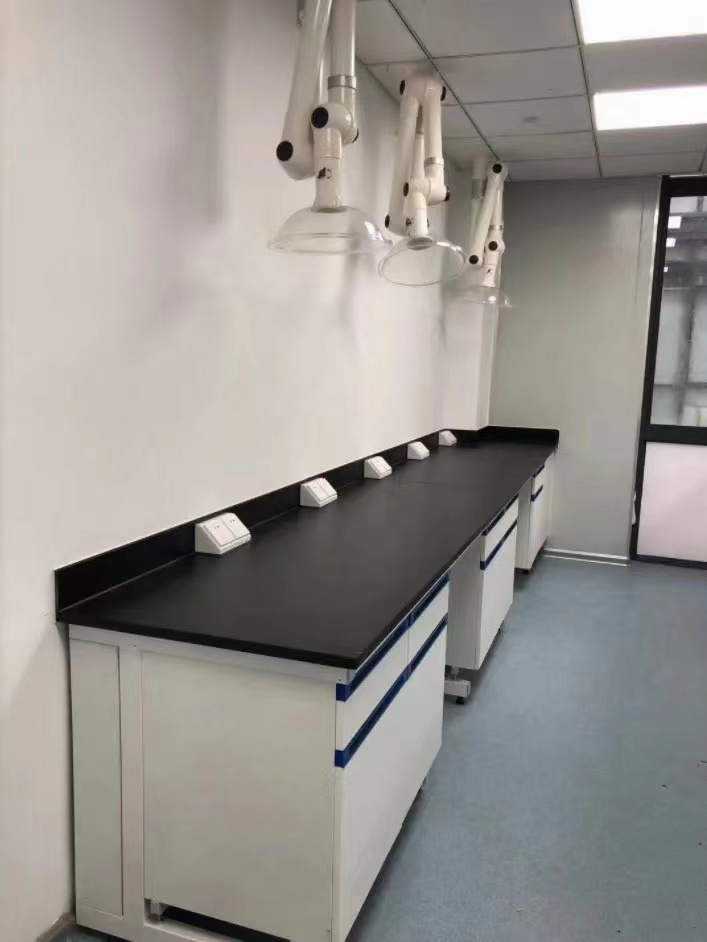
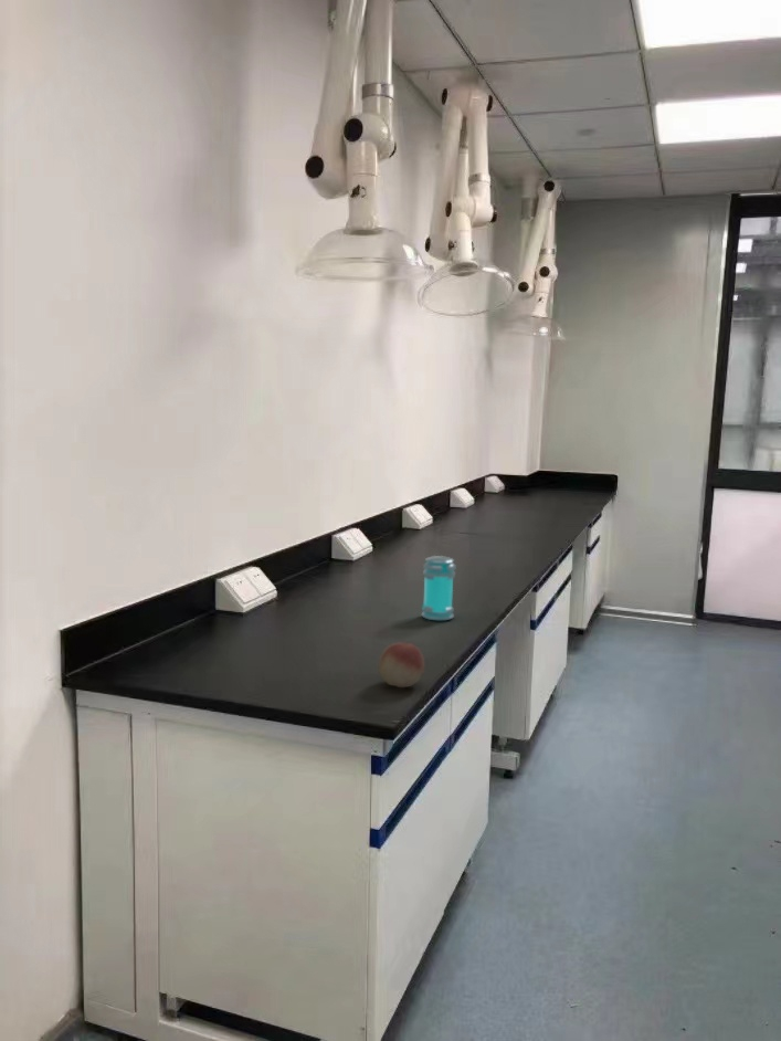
+ jar [420,555,457,621]
+ fruit [378,641,425,688]
